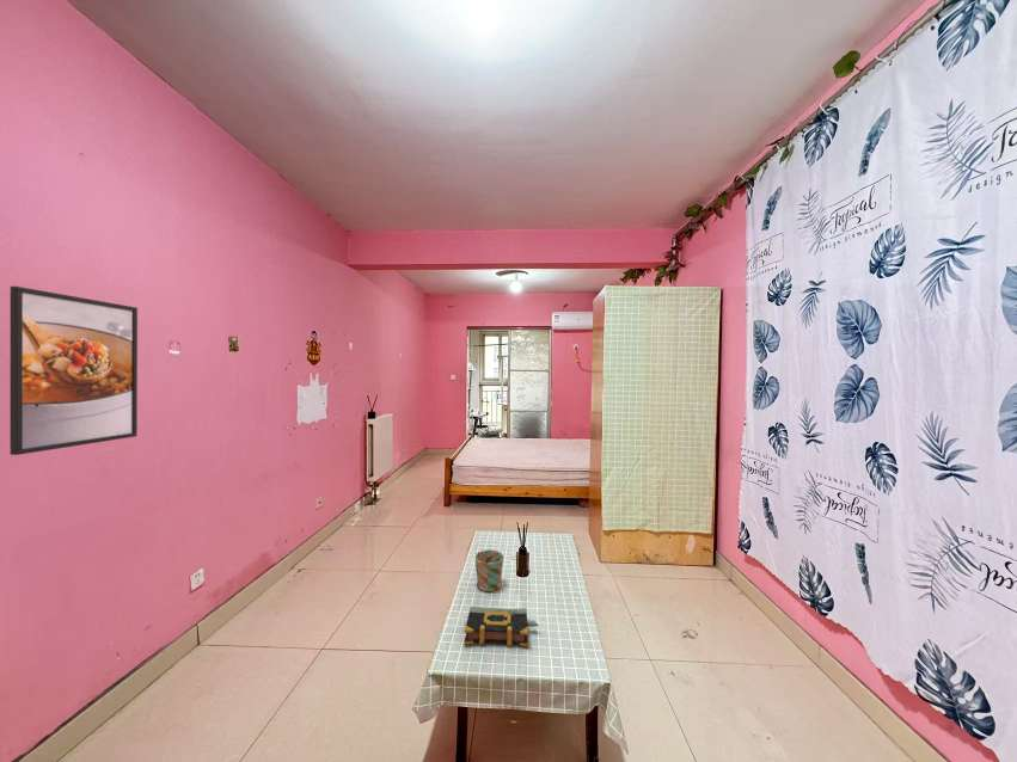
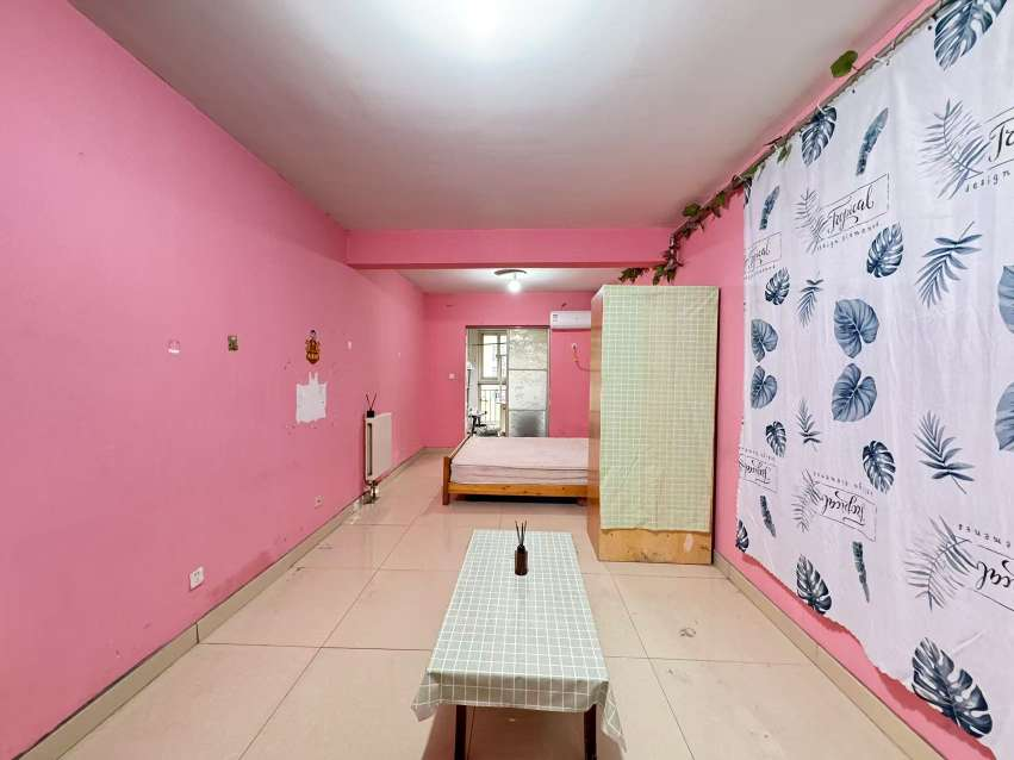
- book [462,606,540,649]
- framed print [10,285,139,456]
- mug [474,549,504,592]
